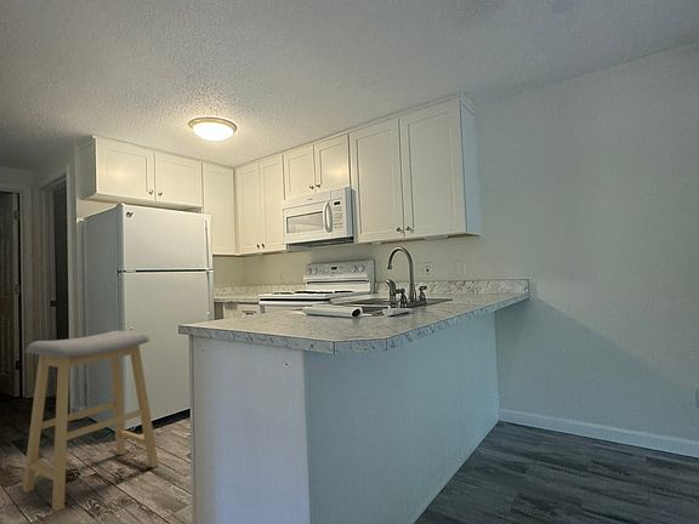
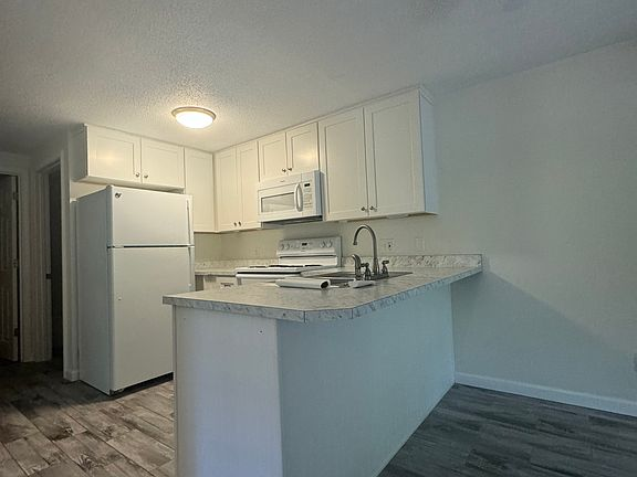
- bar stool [22,330,159,513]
